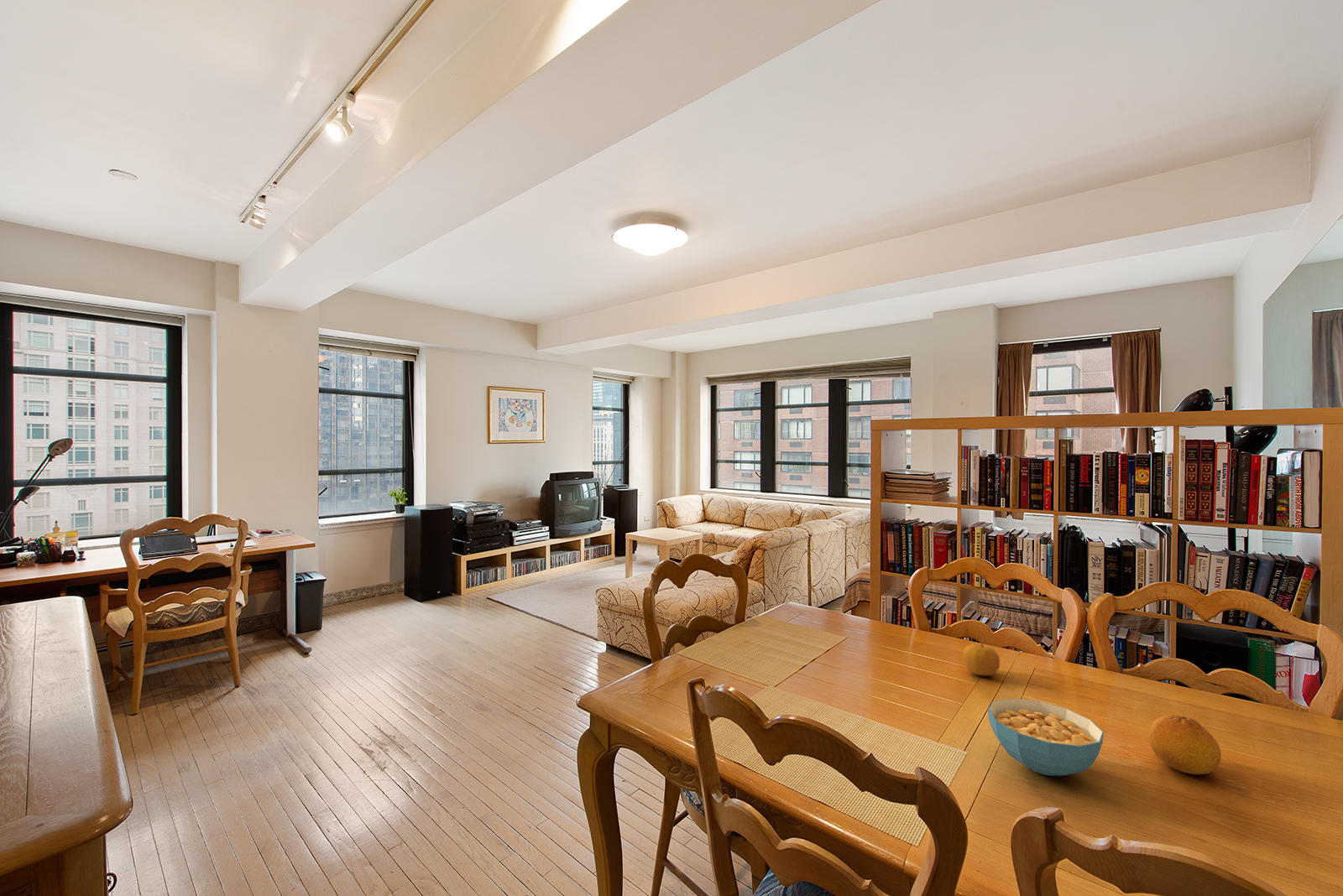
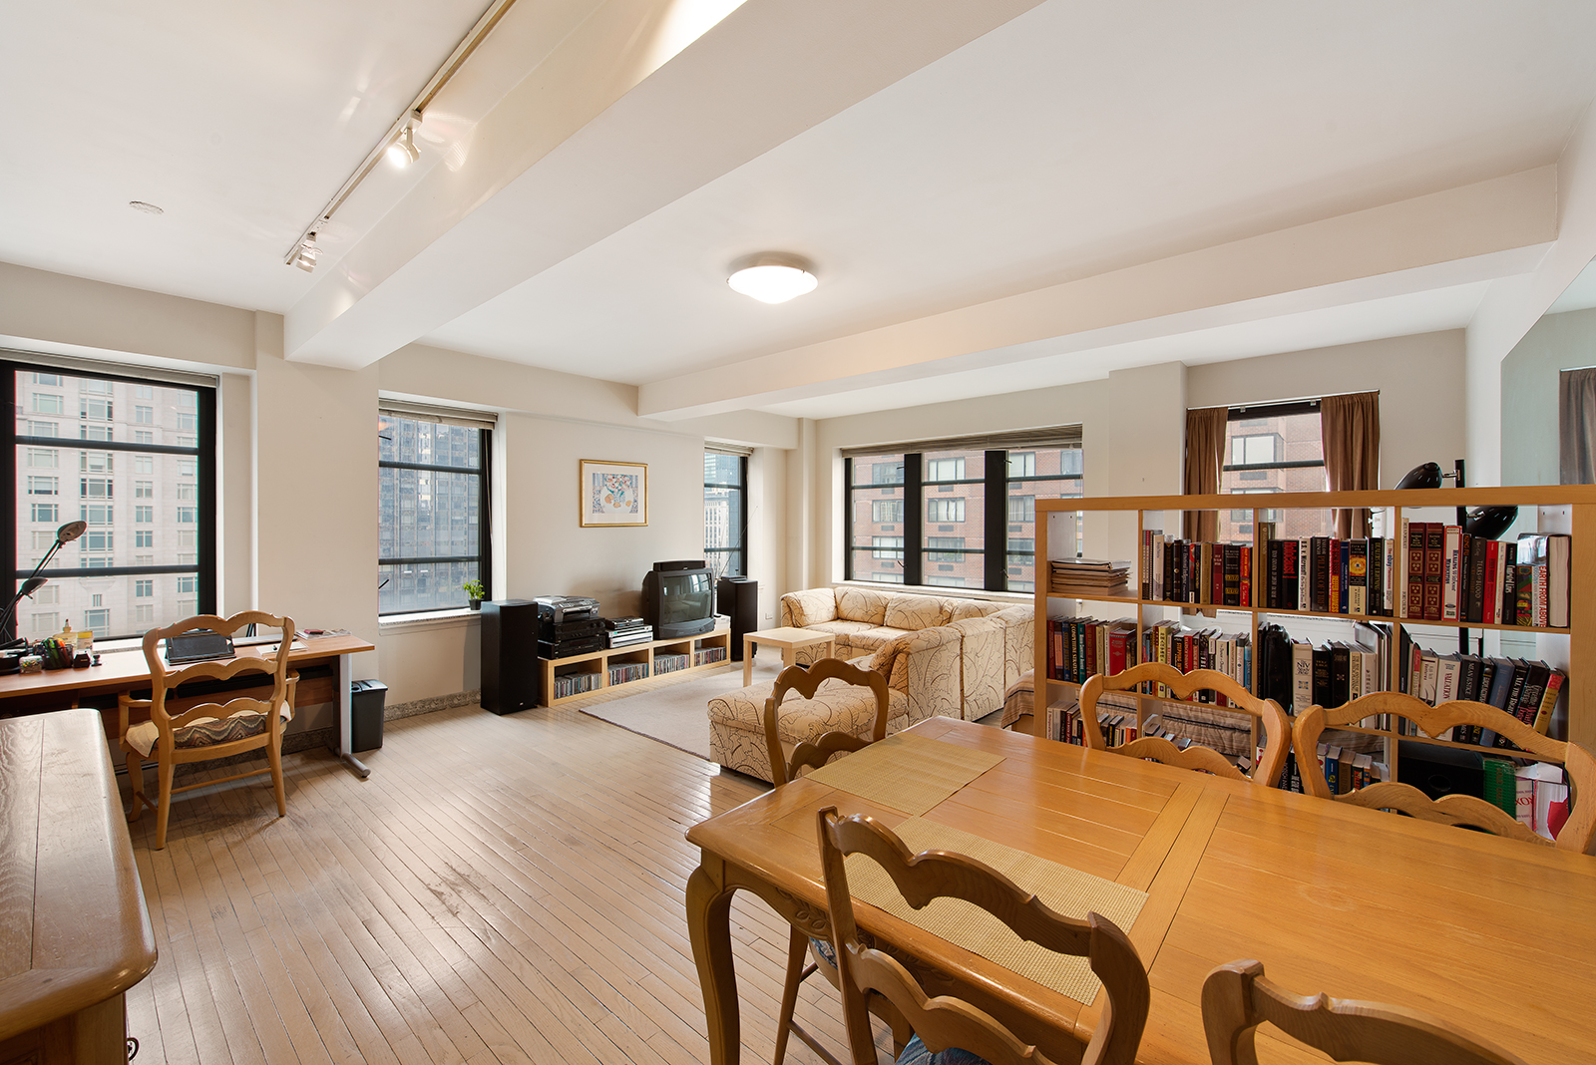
- fruit [1147,714,1222,775]
- cereal bowl [987,698,1105,777]
- fruit [961,638,1001,676]
